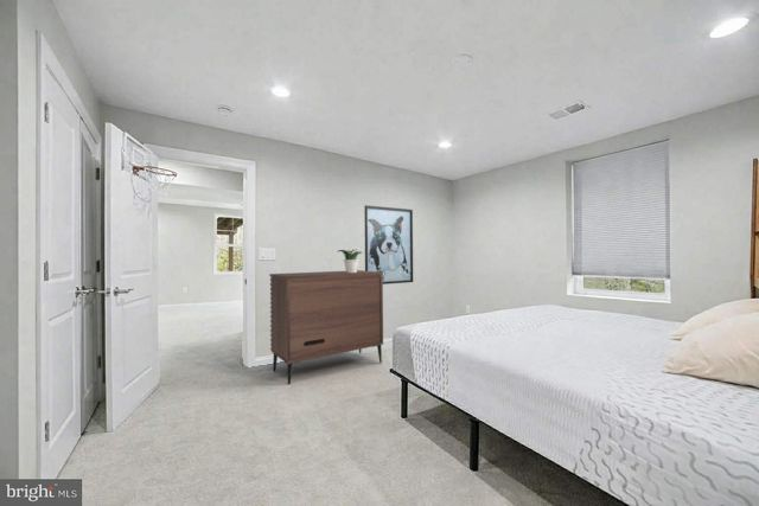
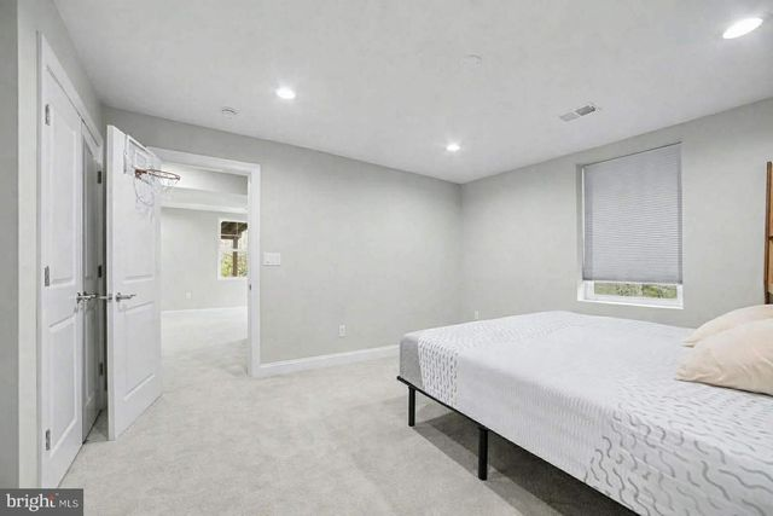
- dresser [268,269,384,385]
- potted plant [337,249,364,273]
- wall art [363,204,414,286]
